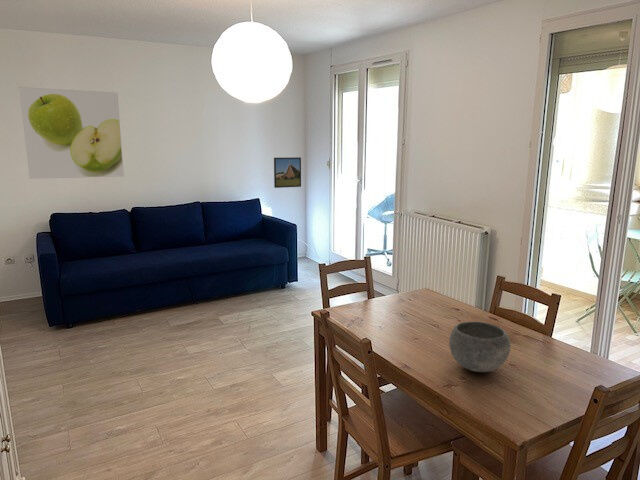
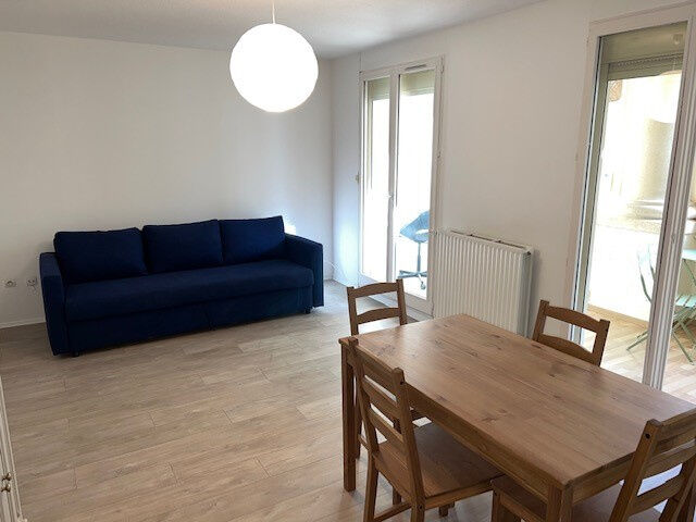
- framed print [273,156,302,189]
- bowl [448,321,511,373]
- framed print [18,86,125,180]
